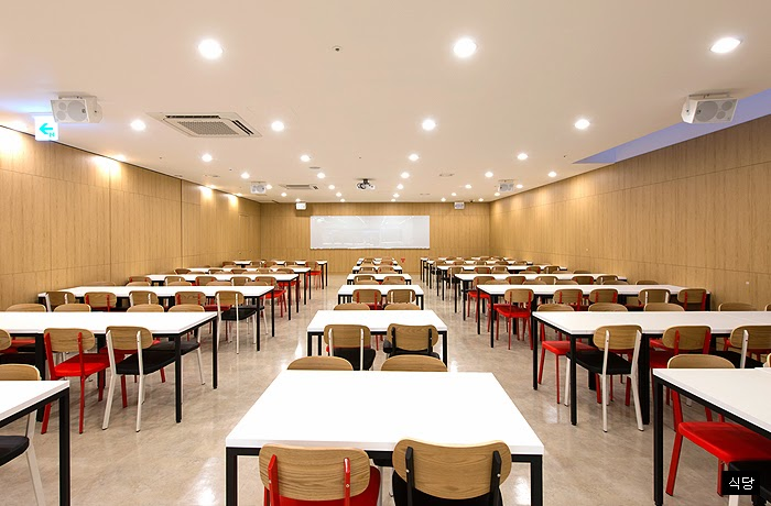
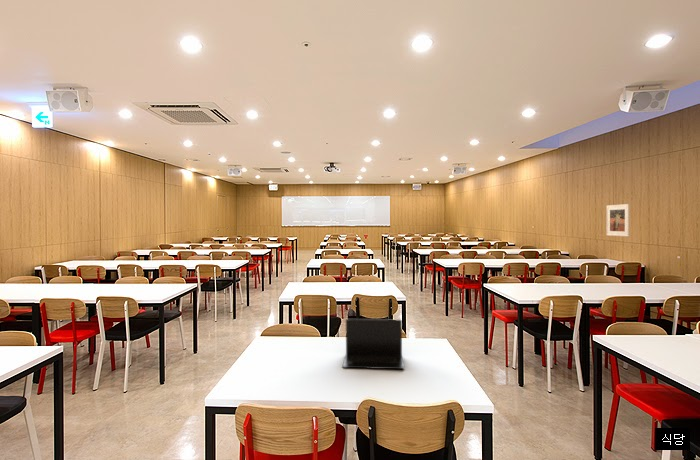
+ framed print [606,203,630,237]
+ laptop [342,318,405,370]
